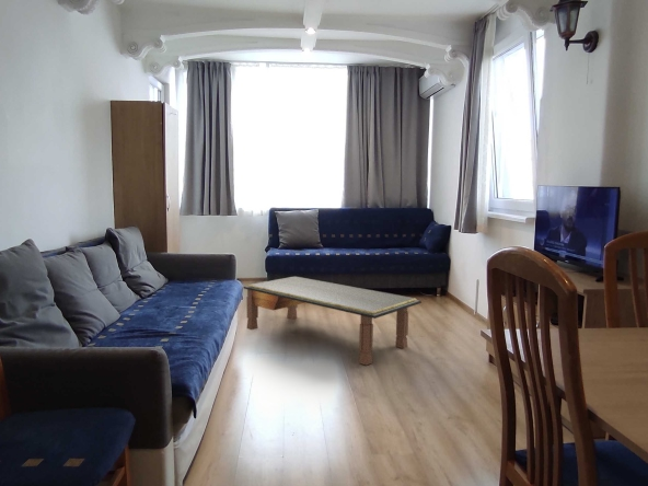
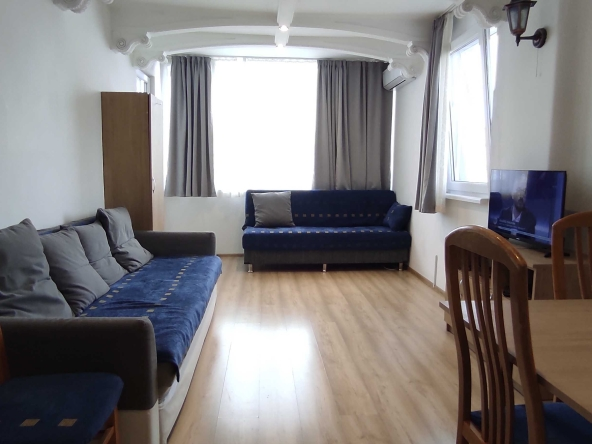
- coffee table [242,275,423,367]
